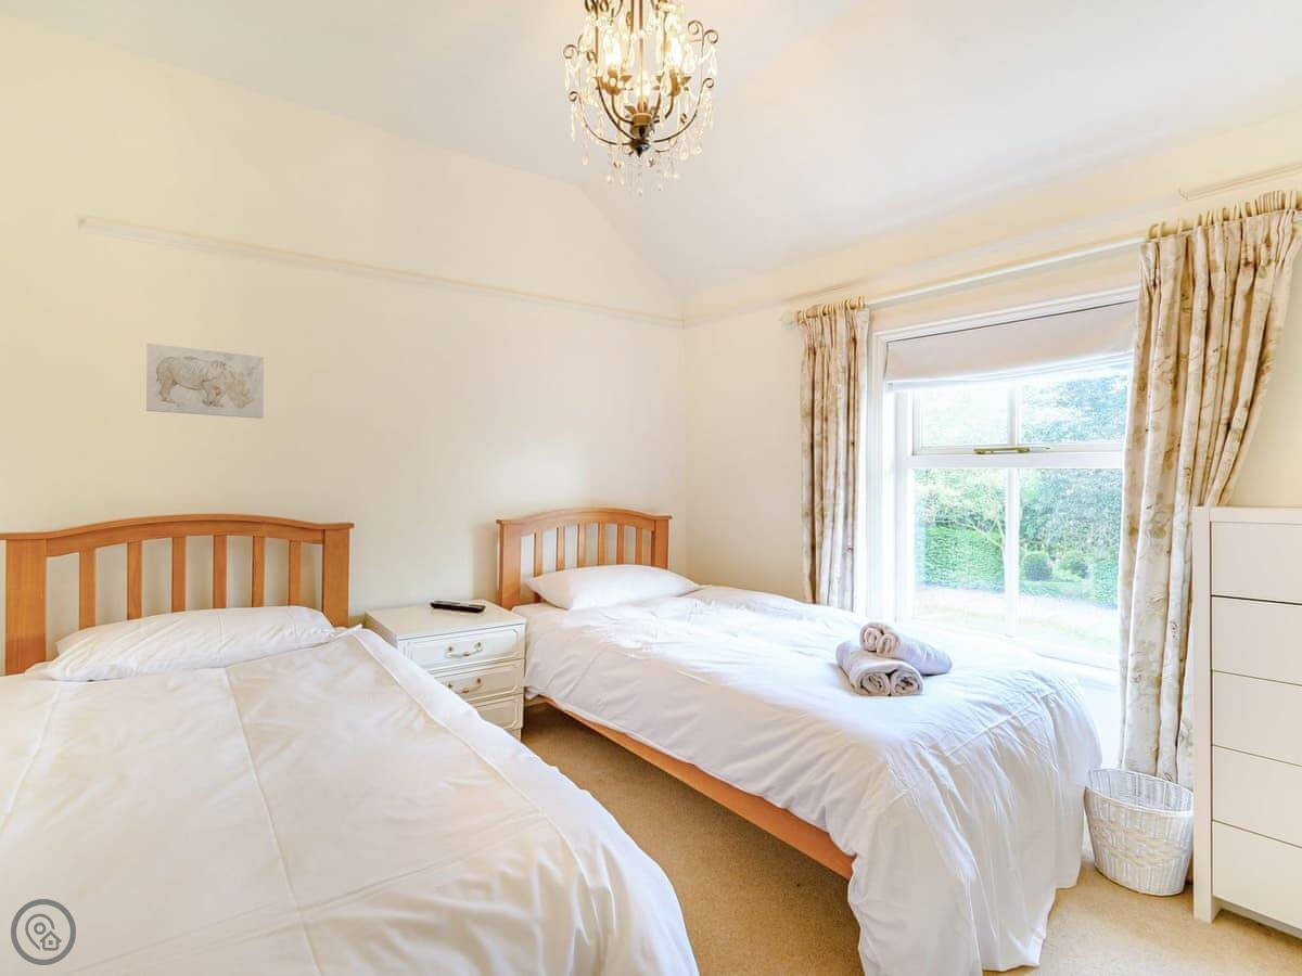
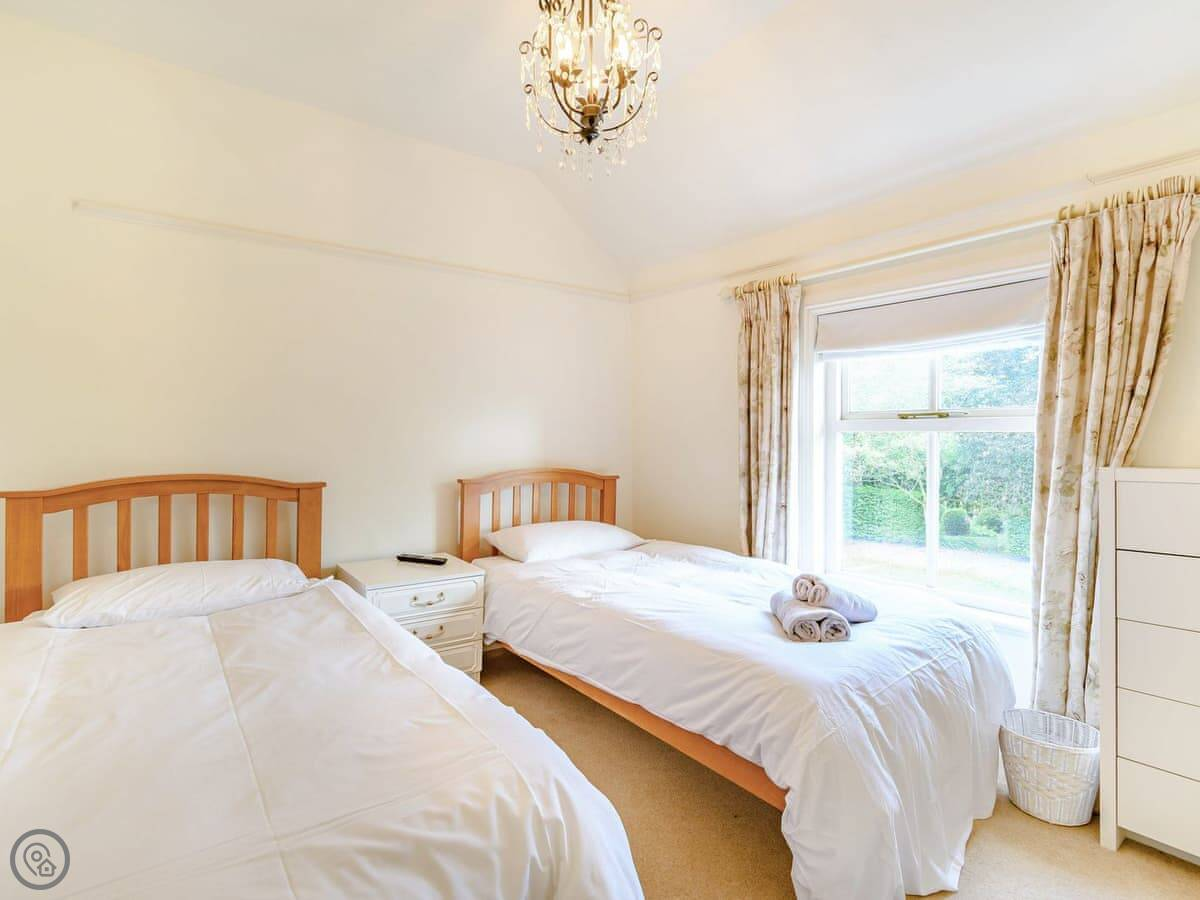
- wall art [145,343,265,420]
